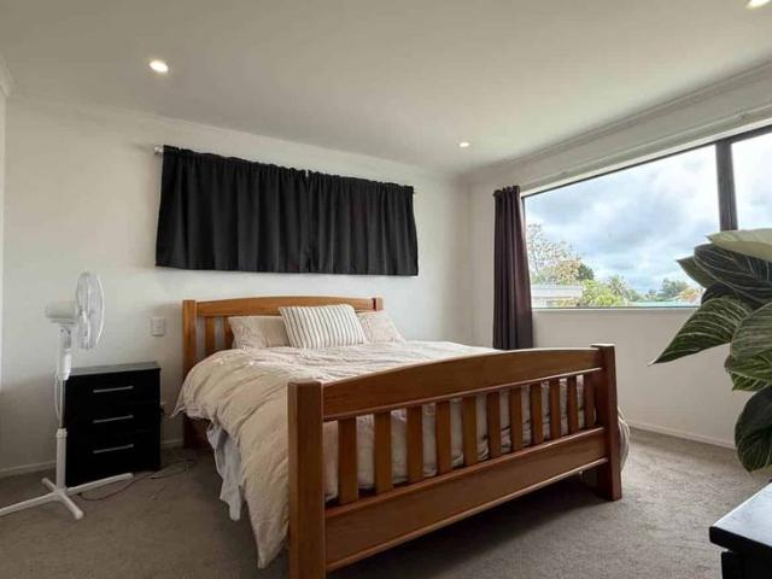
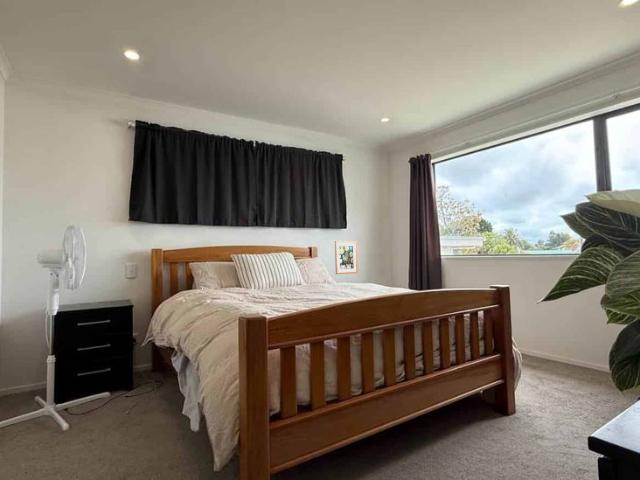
+ wall art [334,240,359,275]
